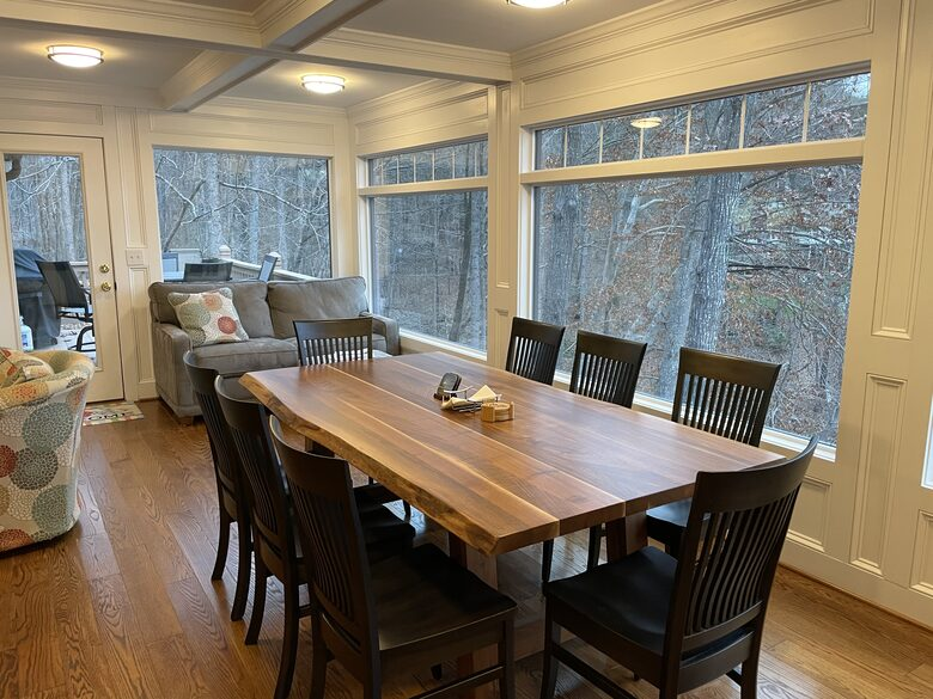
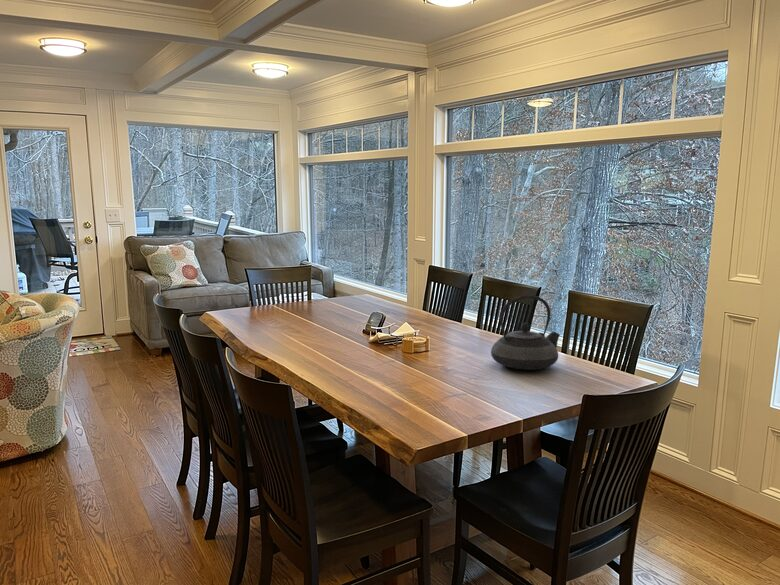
+ teapot [490,294,561,371]
